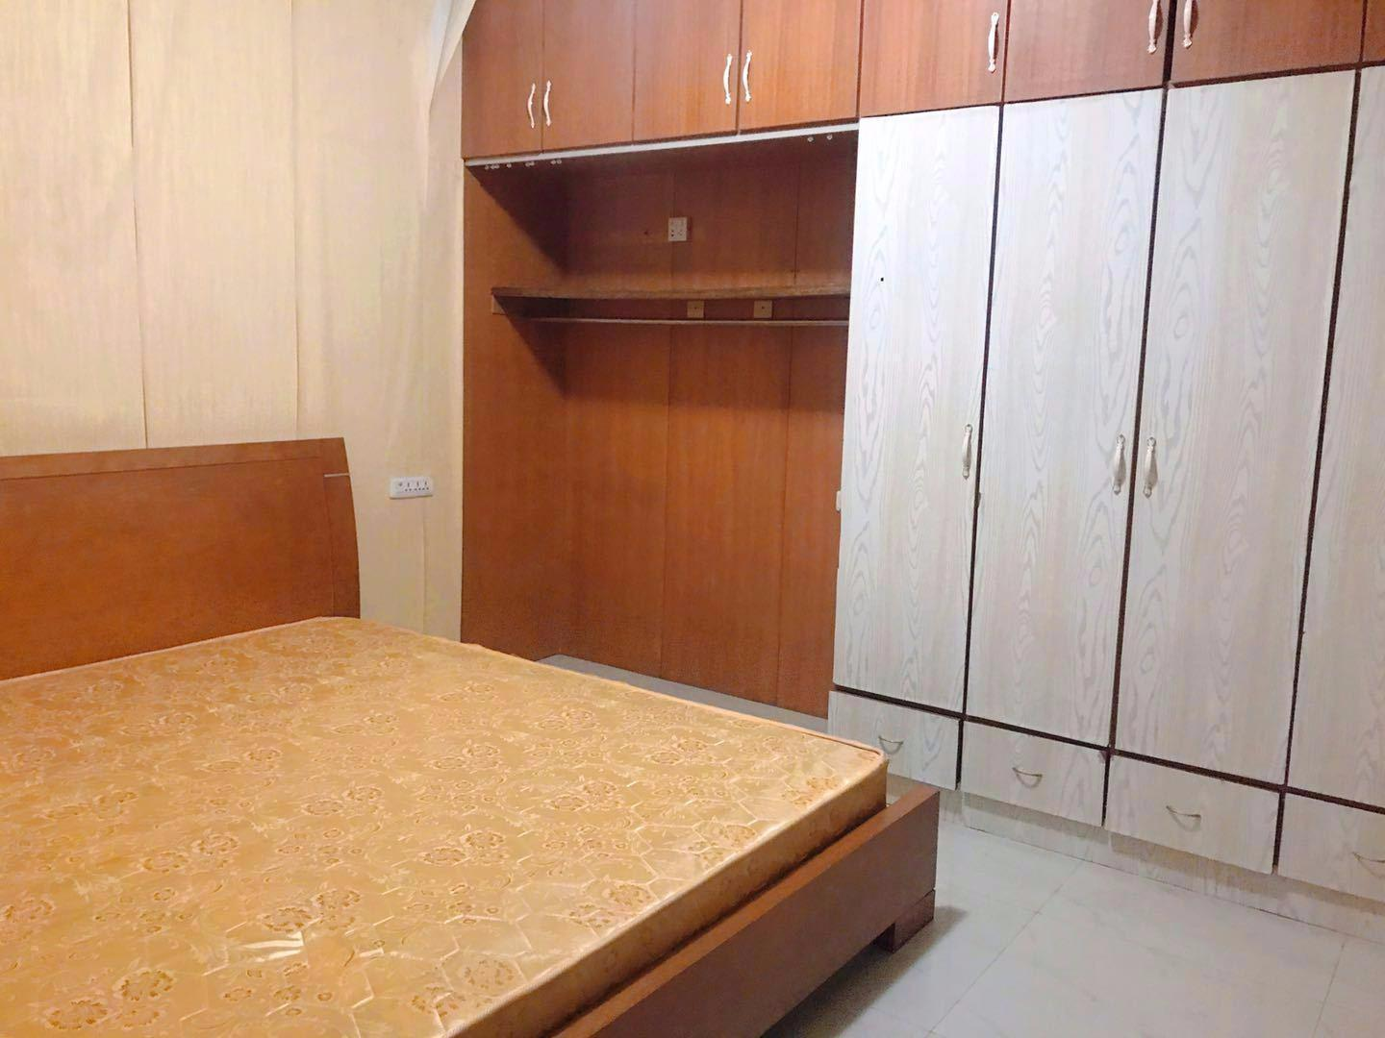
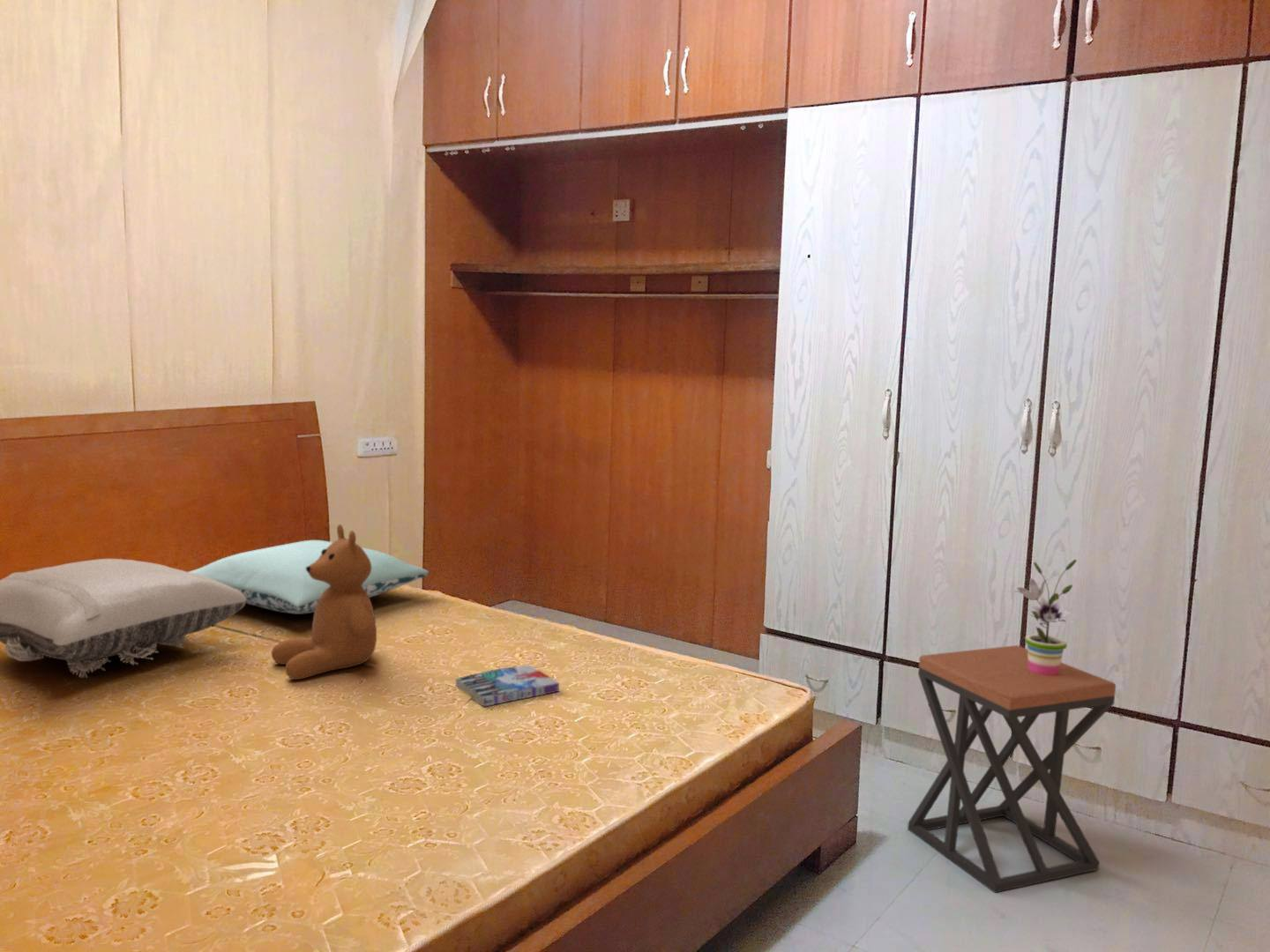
+ potted plant [1015,559,1078,675]
+ book [455,665,560,707]
+ teddy bear [271,524,377,681]
+ stool [907,644,1117,894]
+ pillow [189,539,430,615]
+ pillow [0,558,246,679]
